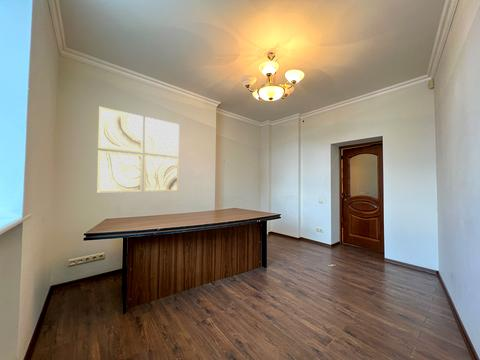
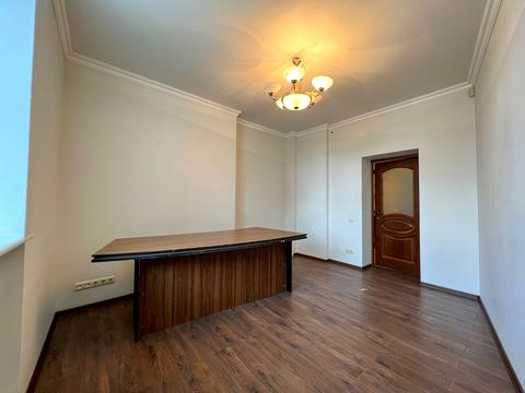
- wall art [96,106,180,194]
